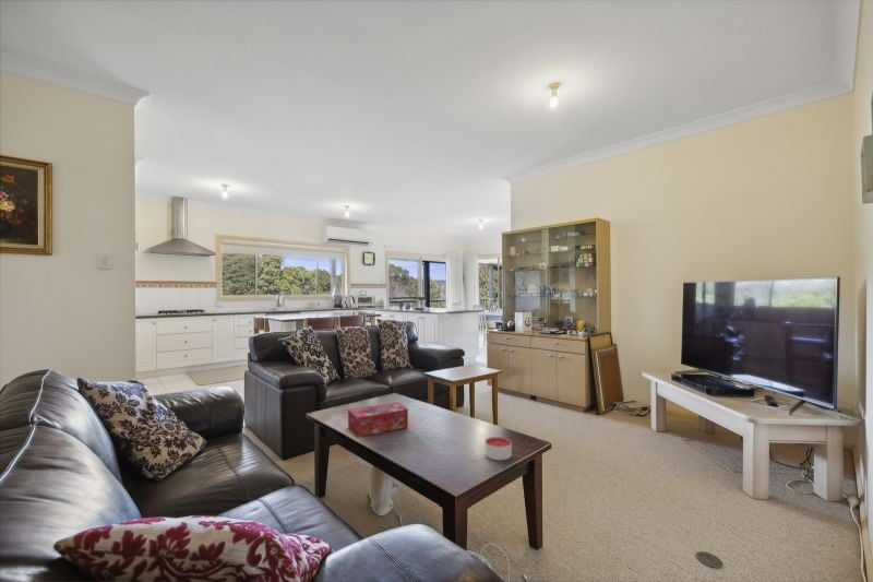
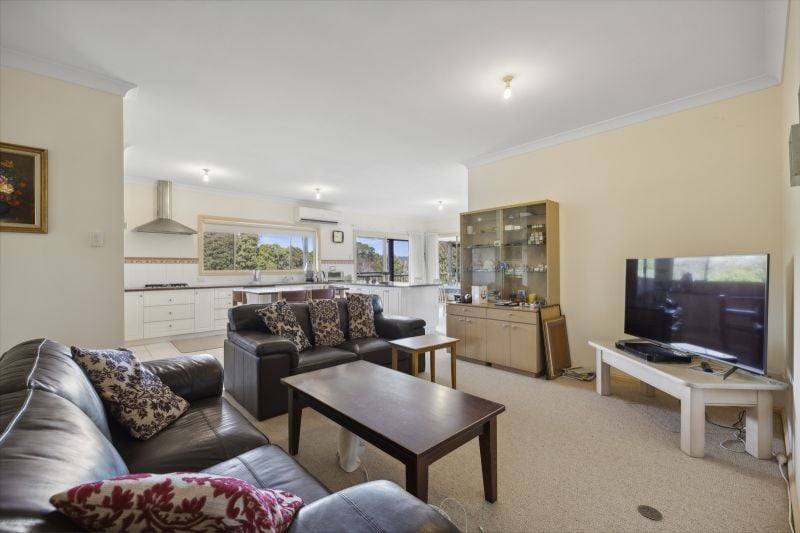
- candle [485,436,513,461]
- tissue box [347,401,409,438]
